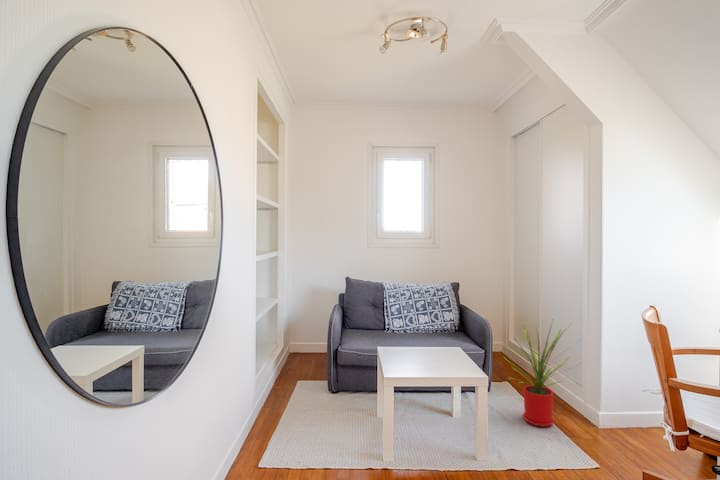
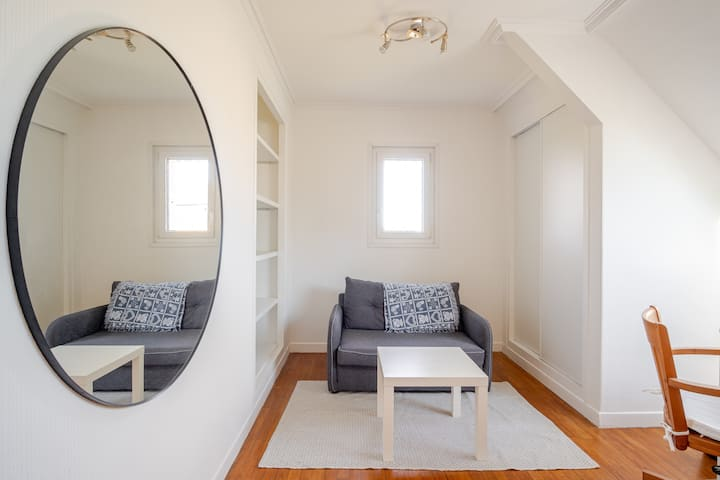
- house plant [498,317,582,428]
